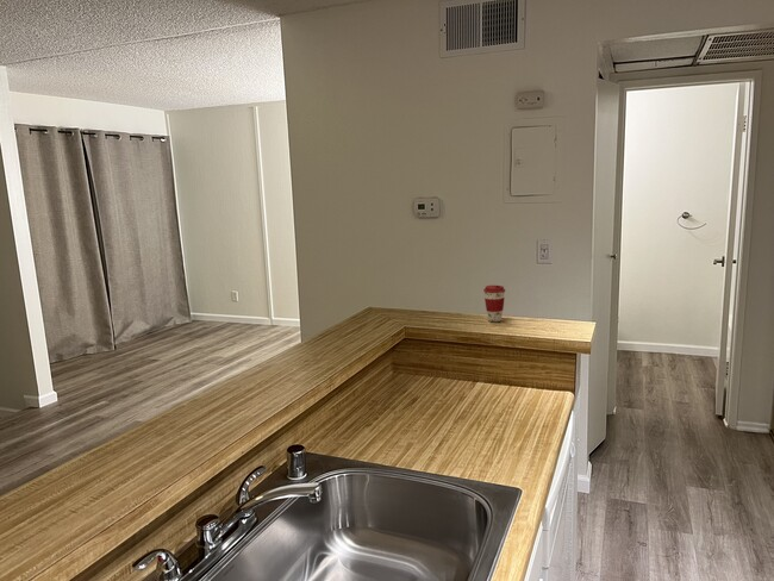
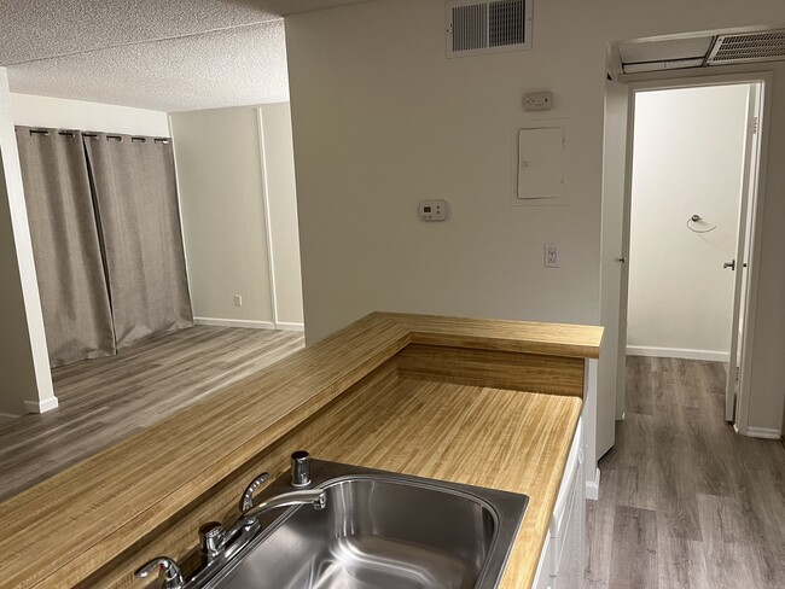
- coffee cup [482,285,506,323]
